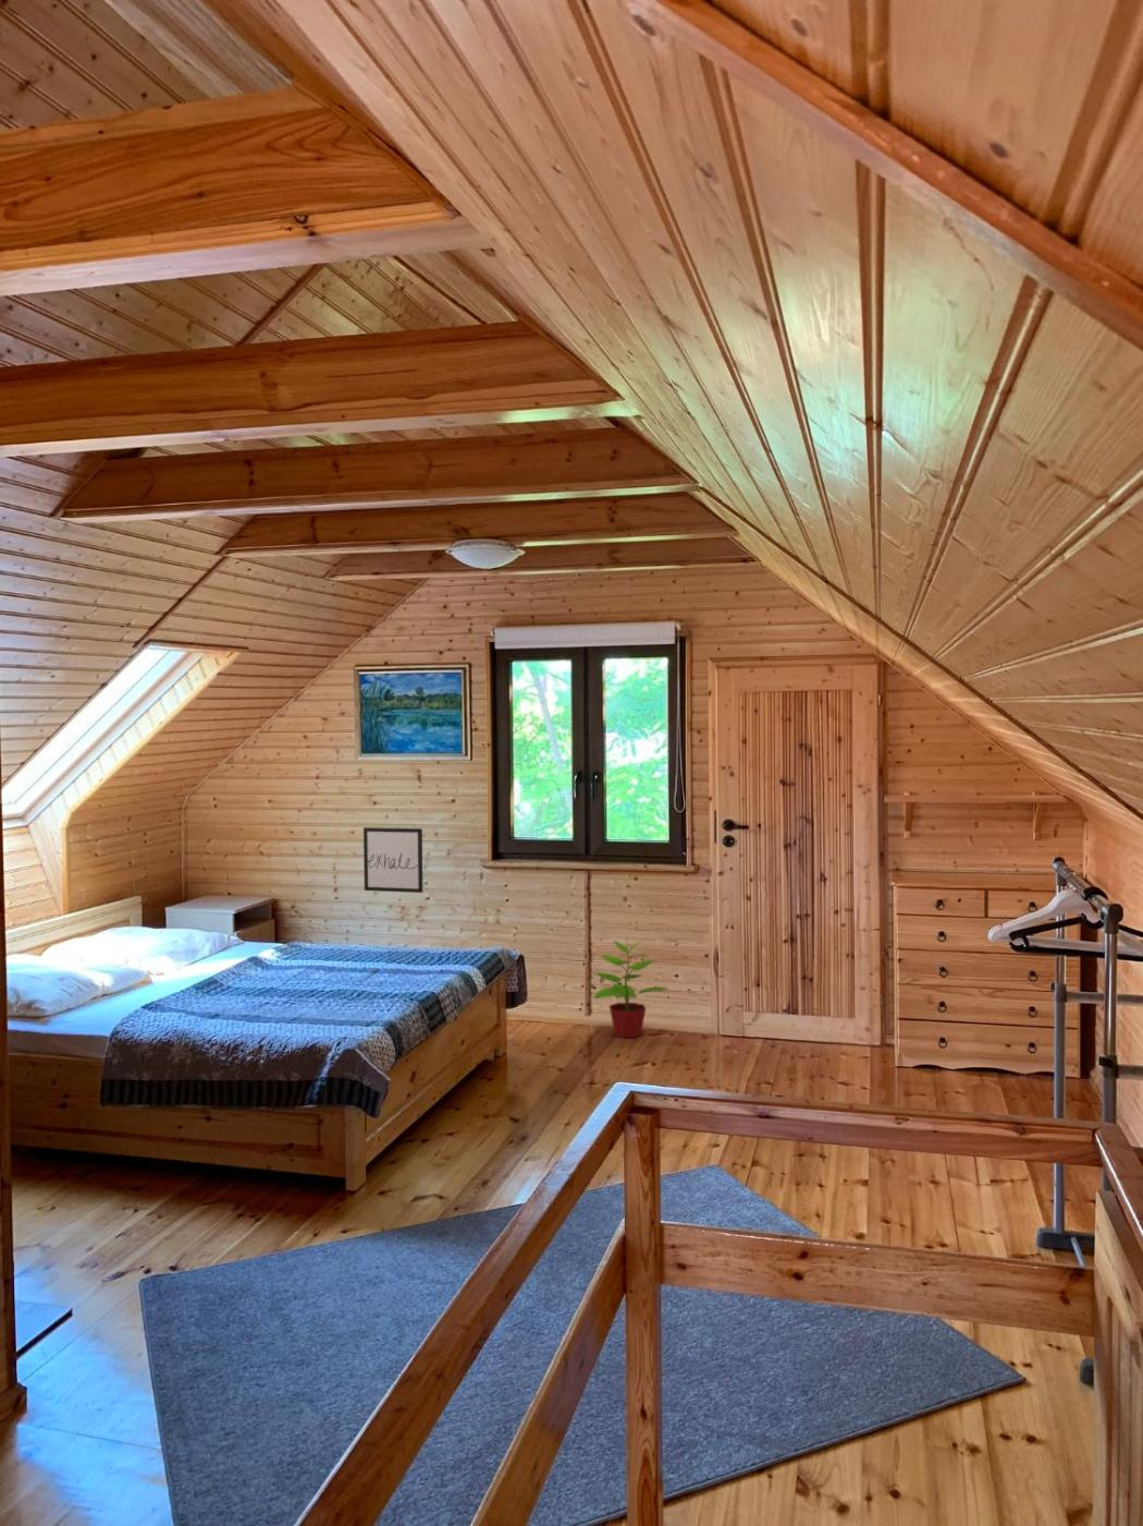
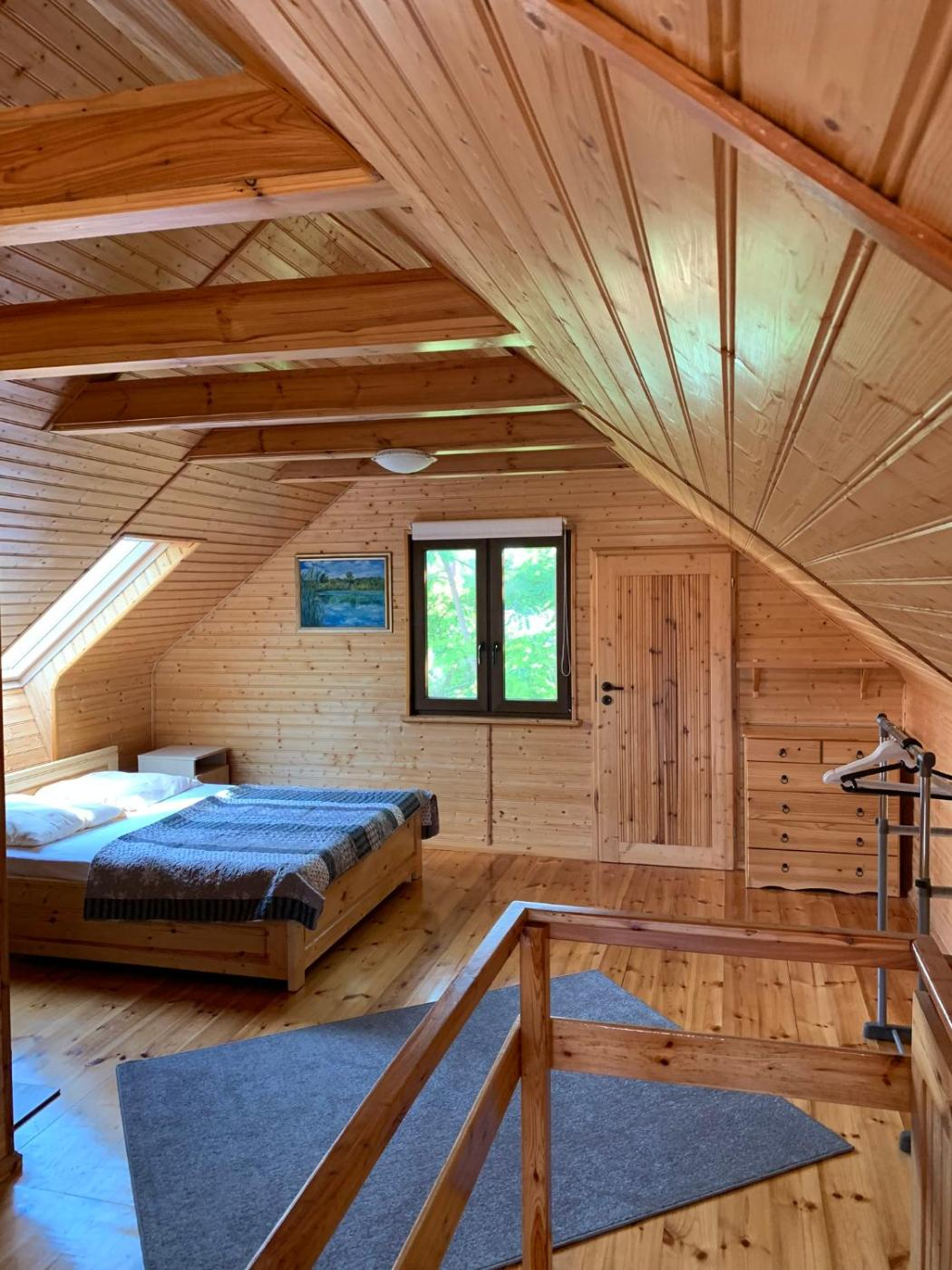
- wall art [363,827,424,894]
- potted plant [592,938,671,1039]
